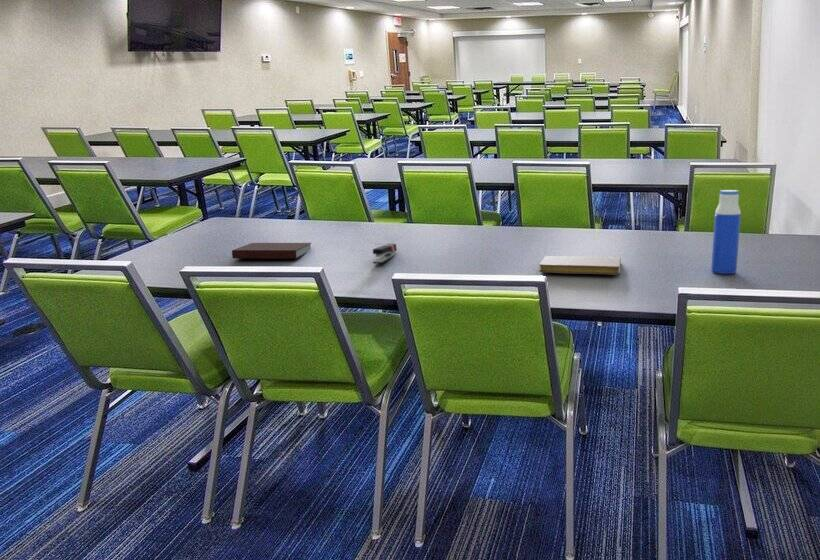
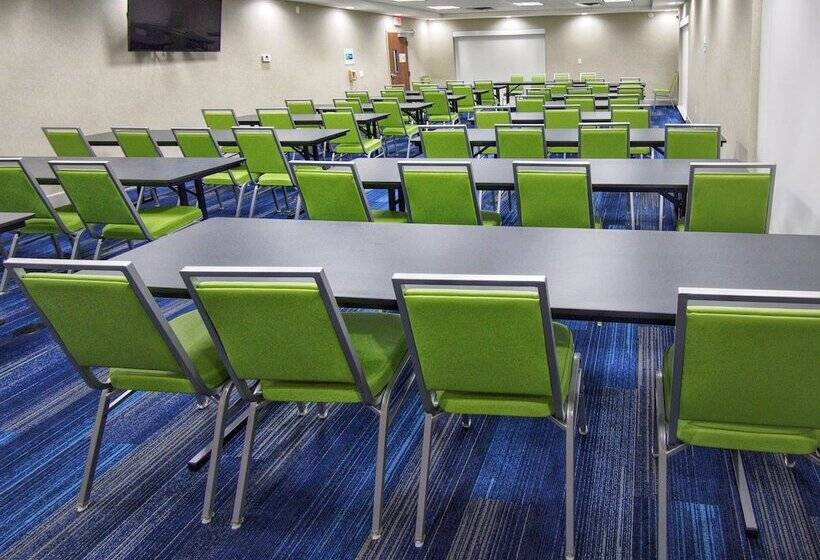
- stapler [372,243,398,265]
- notebook [231,242,312,260]
- notebook [538,255,622,276]
- water bottle [710,189,742,275]
